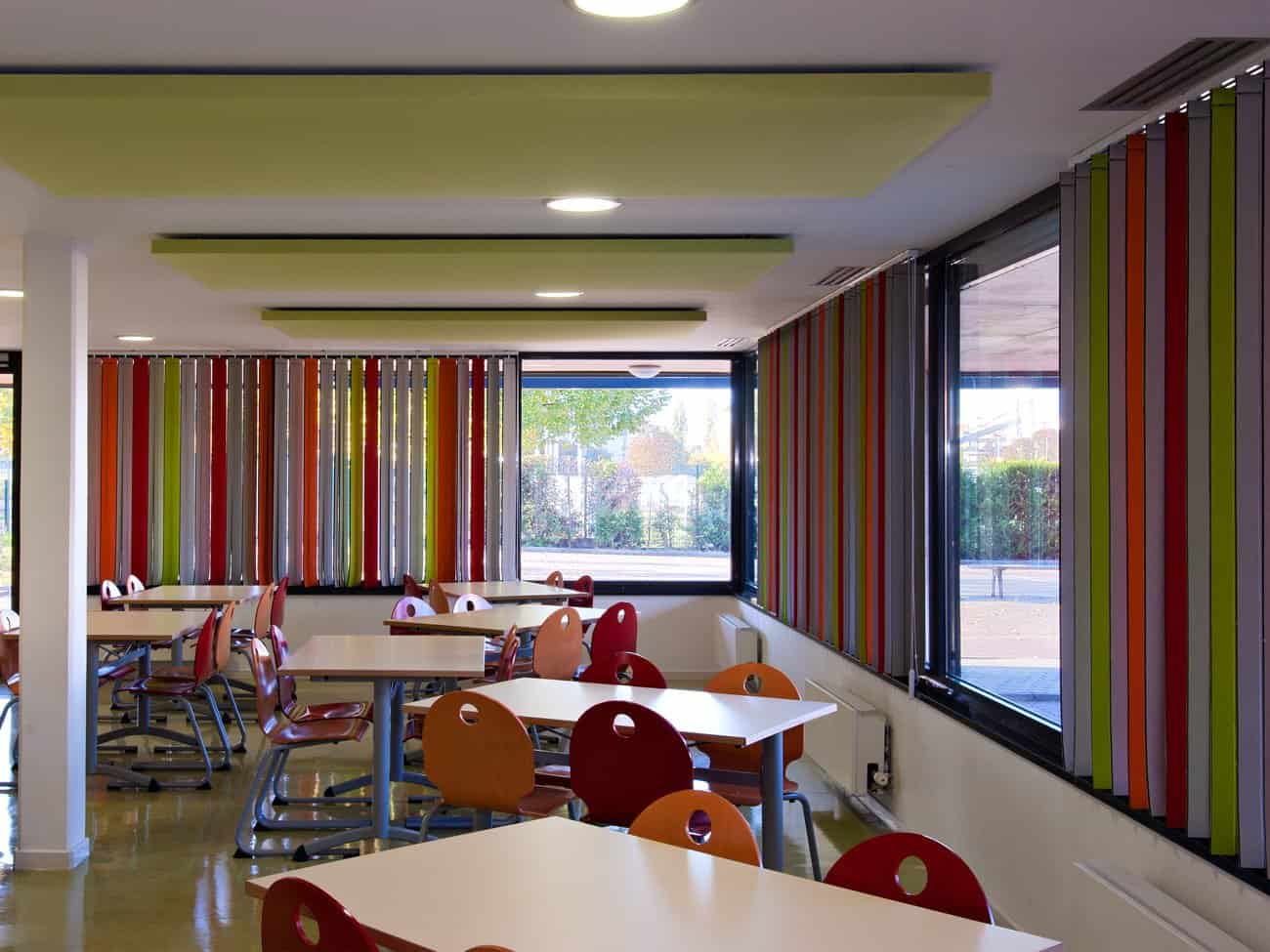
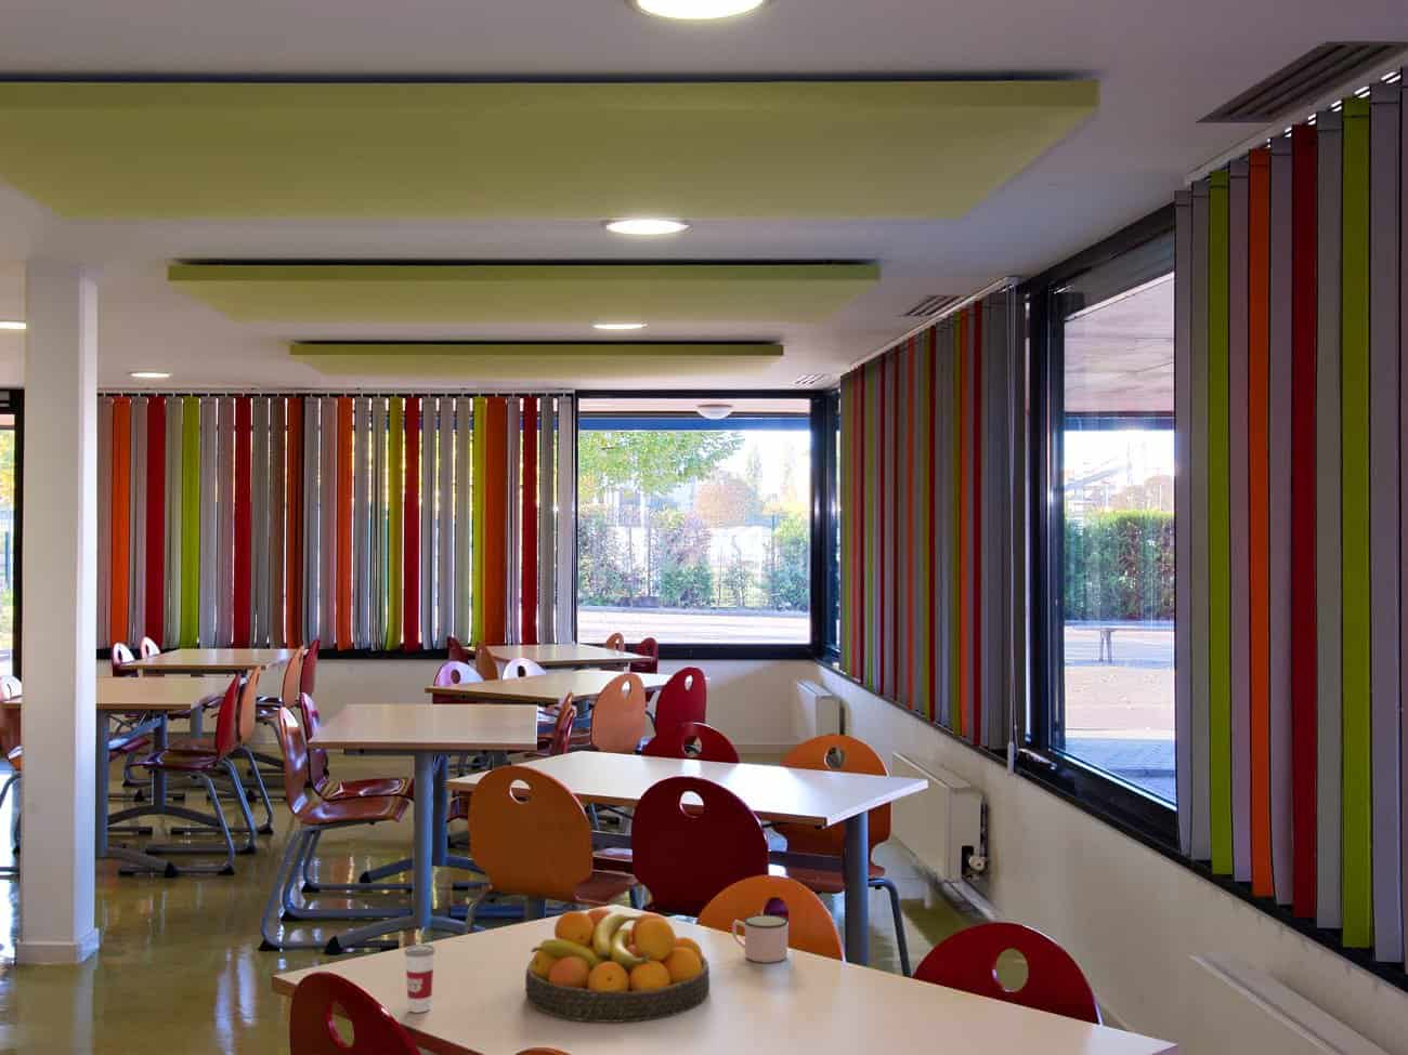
+ fruit bowl [524,907,711,1024]
+ mug [731,913,789,964]
+ cup [404,926,437,1014]
